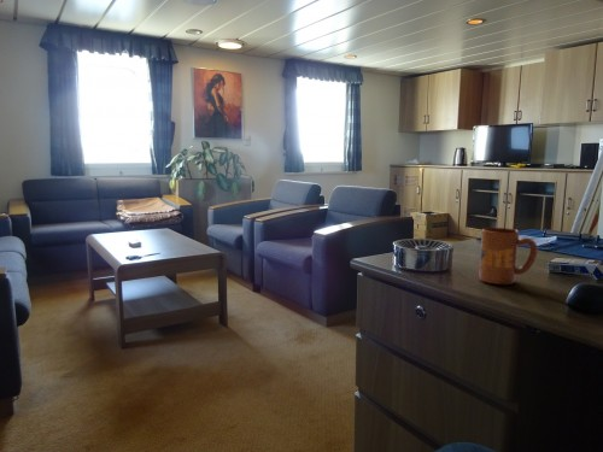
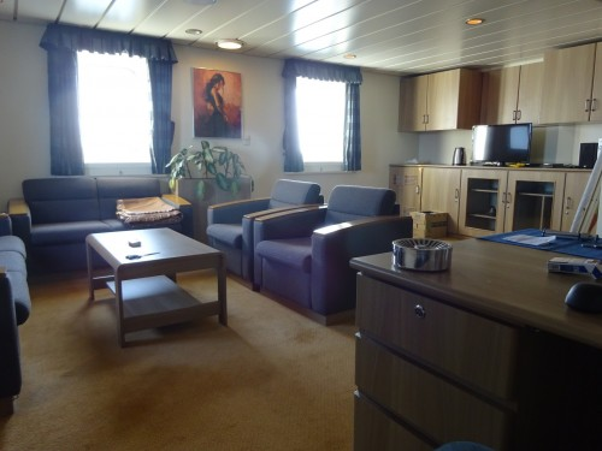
- mug [478,227,539,286]
